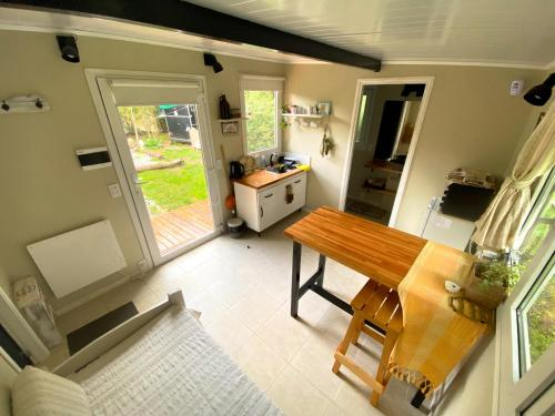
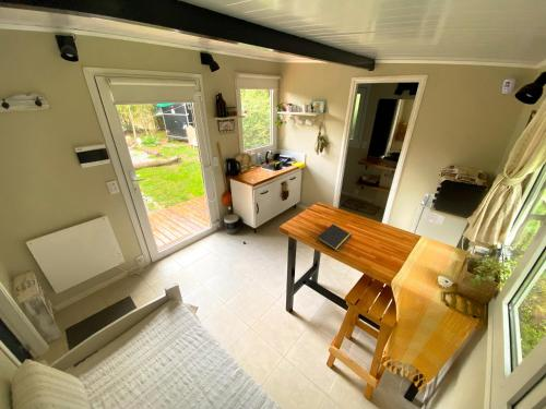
+ notepad [316,224,353,252]
